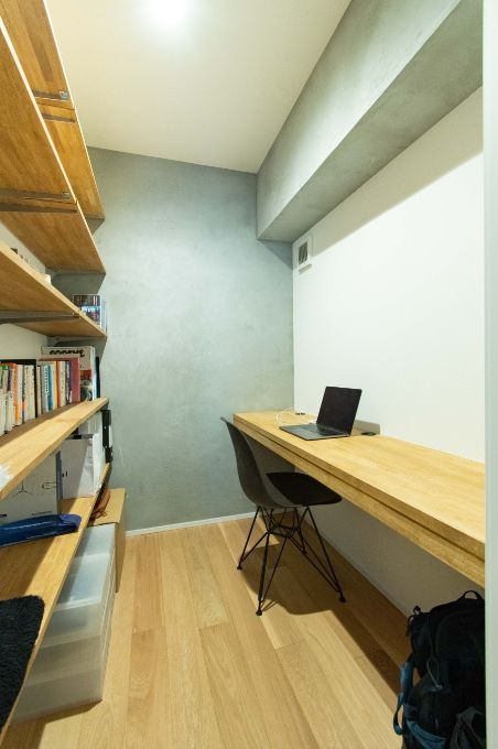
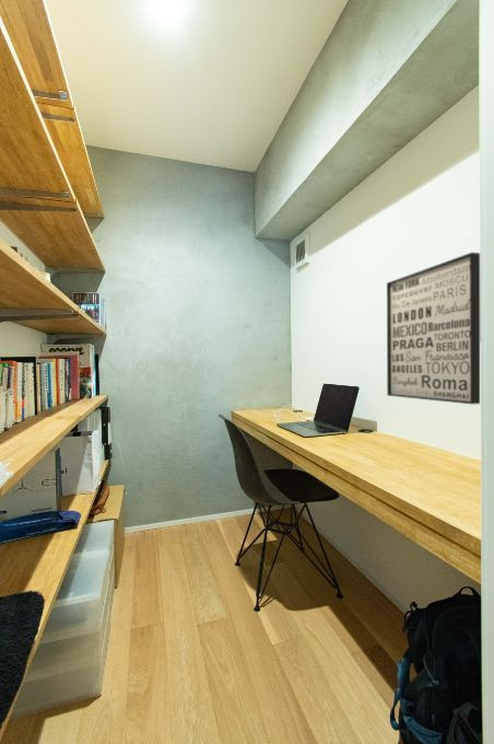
+ wall art [386,252,481,406]
